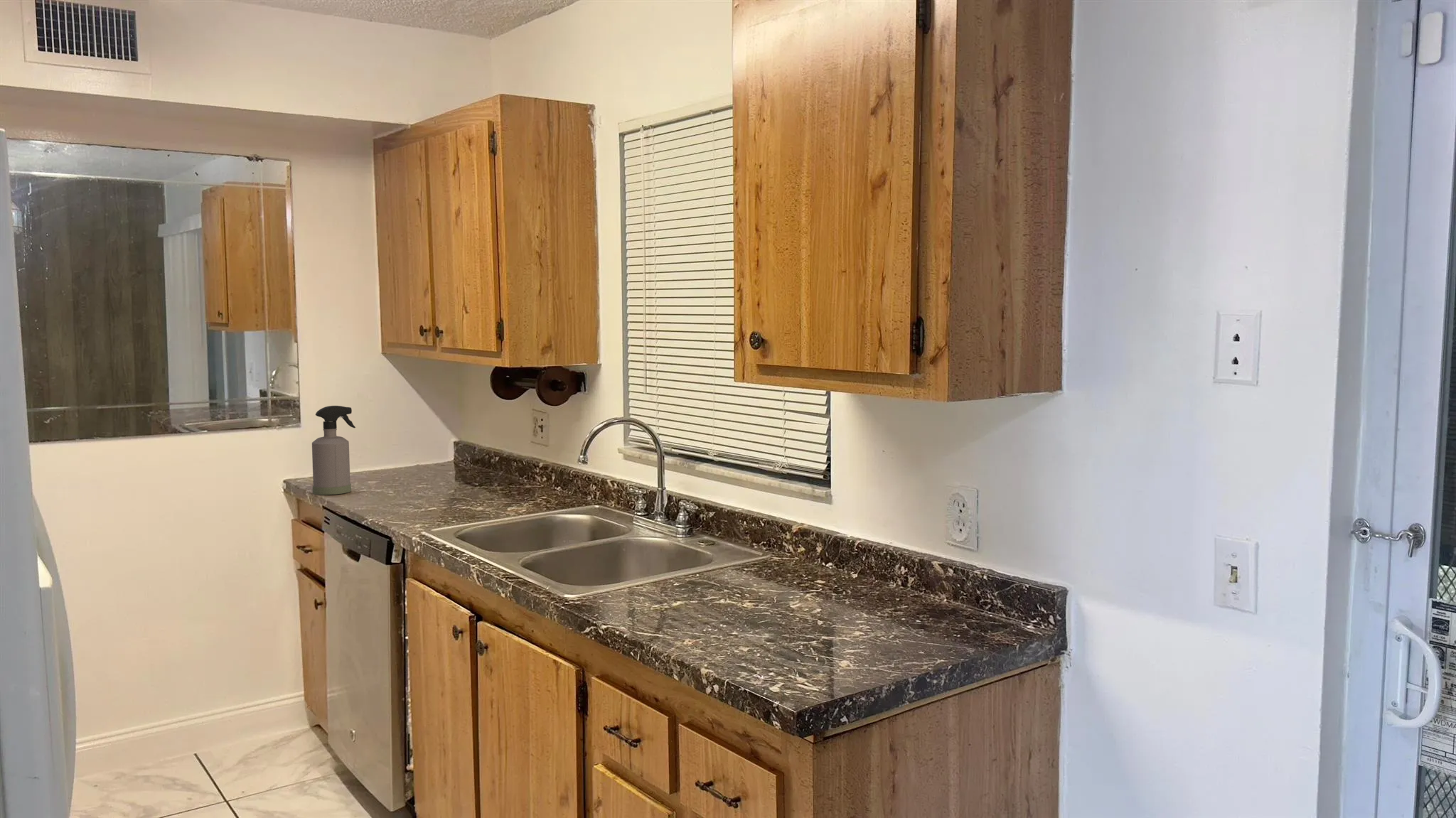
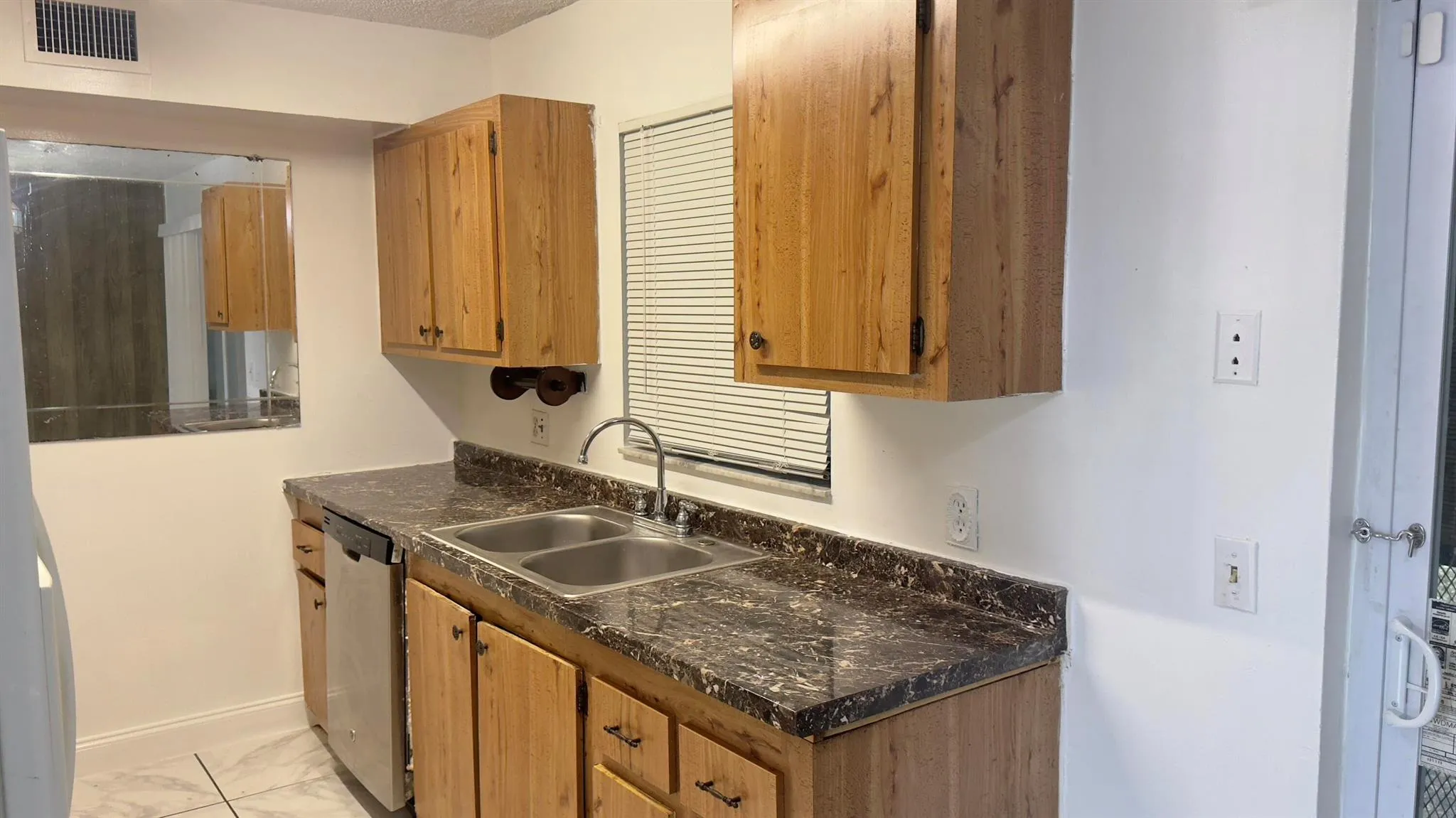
- spray bottle [311,405,356,495]
